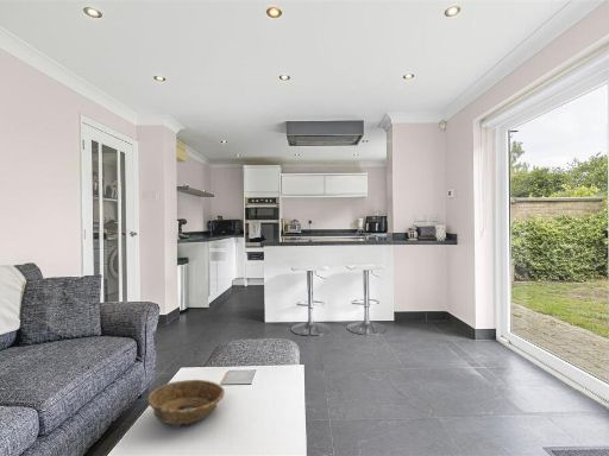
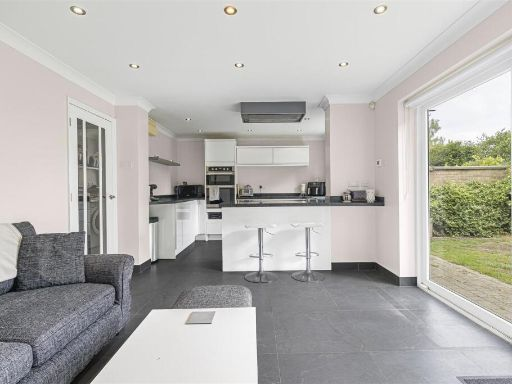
- decorative bowl [146,379,225,428]
